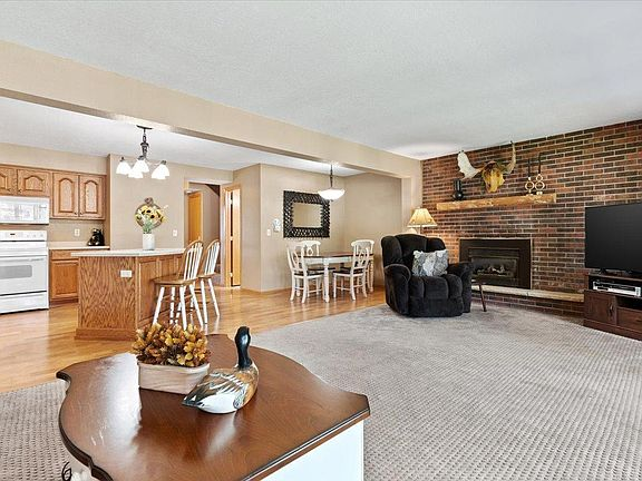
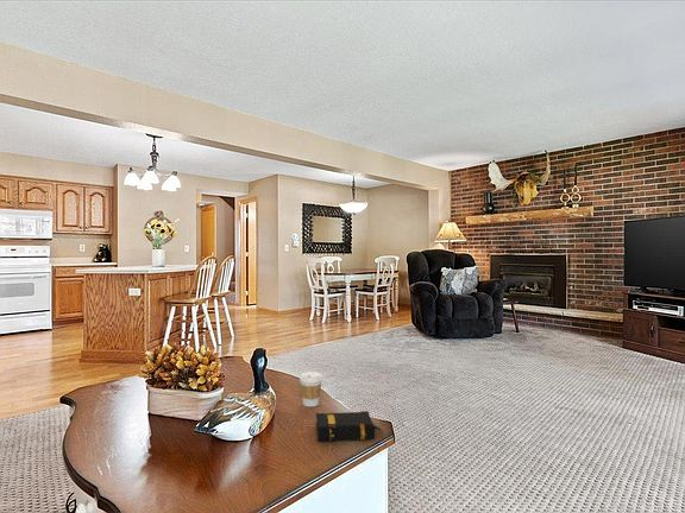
+ book [315,410,384,443]
+ coffee cup [298,370,323,407]
